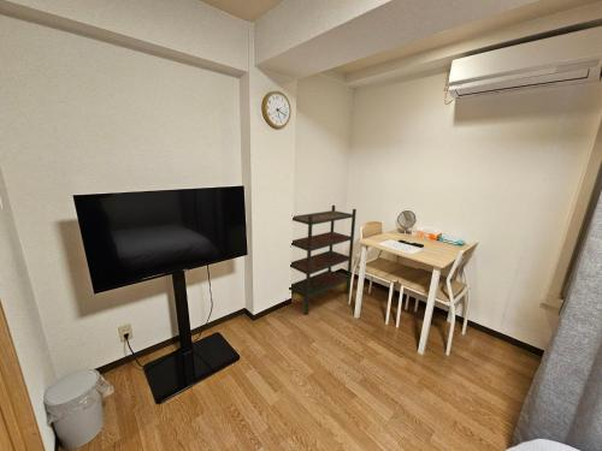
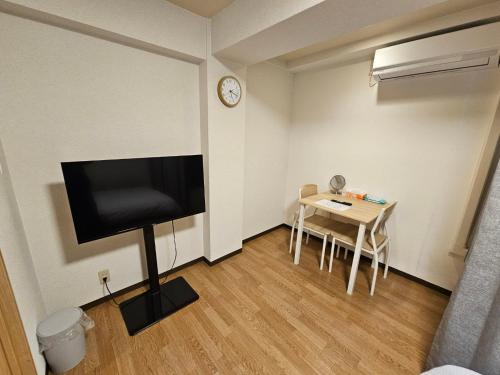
- bookshelf [285,204,358,315]
